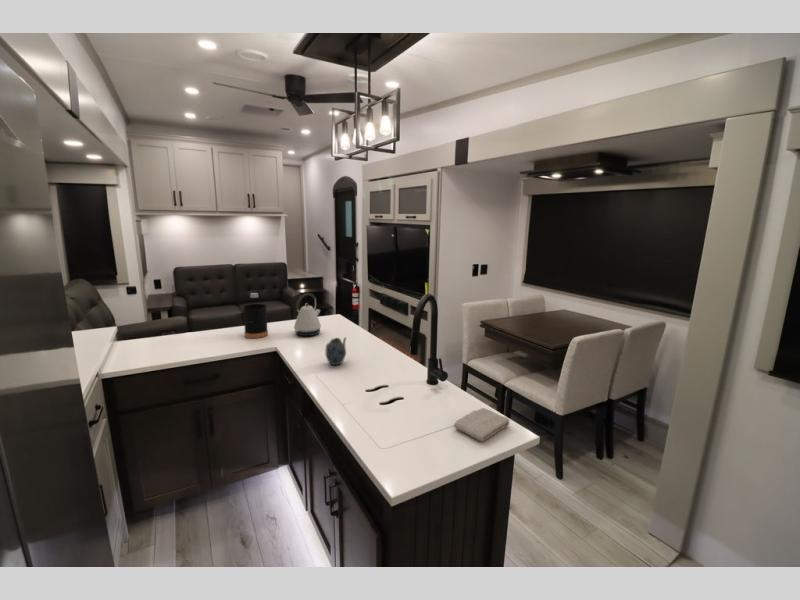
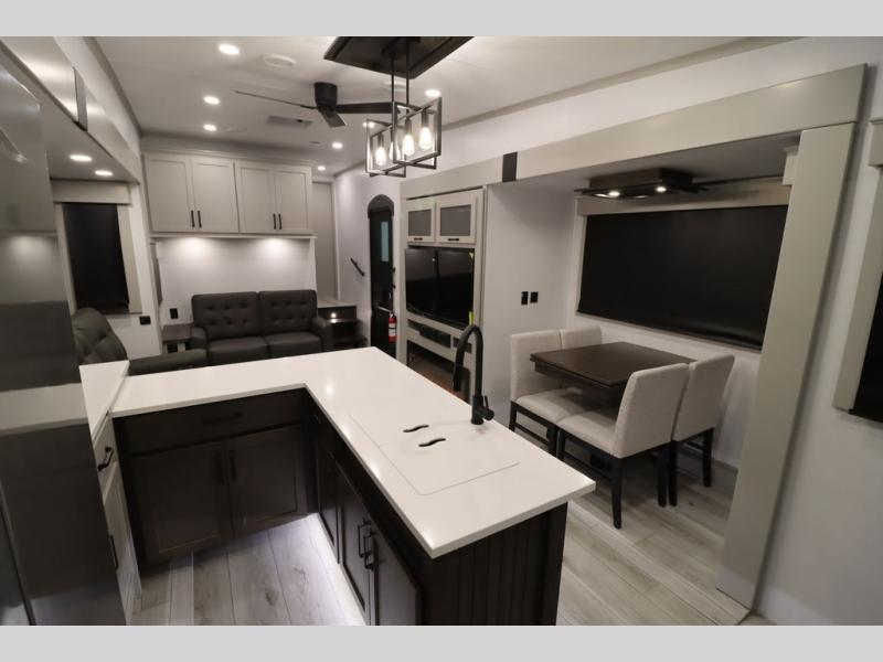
- kettle [293,292,322,337]
- bottle [242,292,269,339]
- washcloth [453,407,511,442]
- teapot [325,336,347,366]
